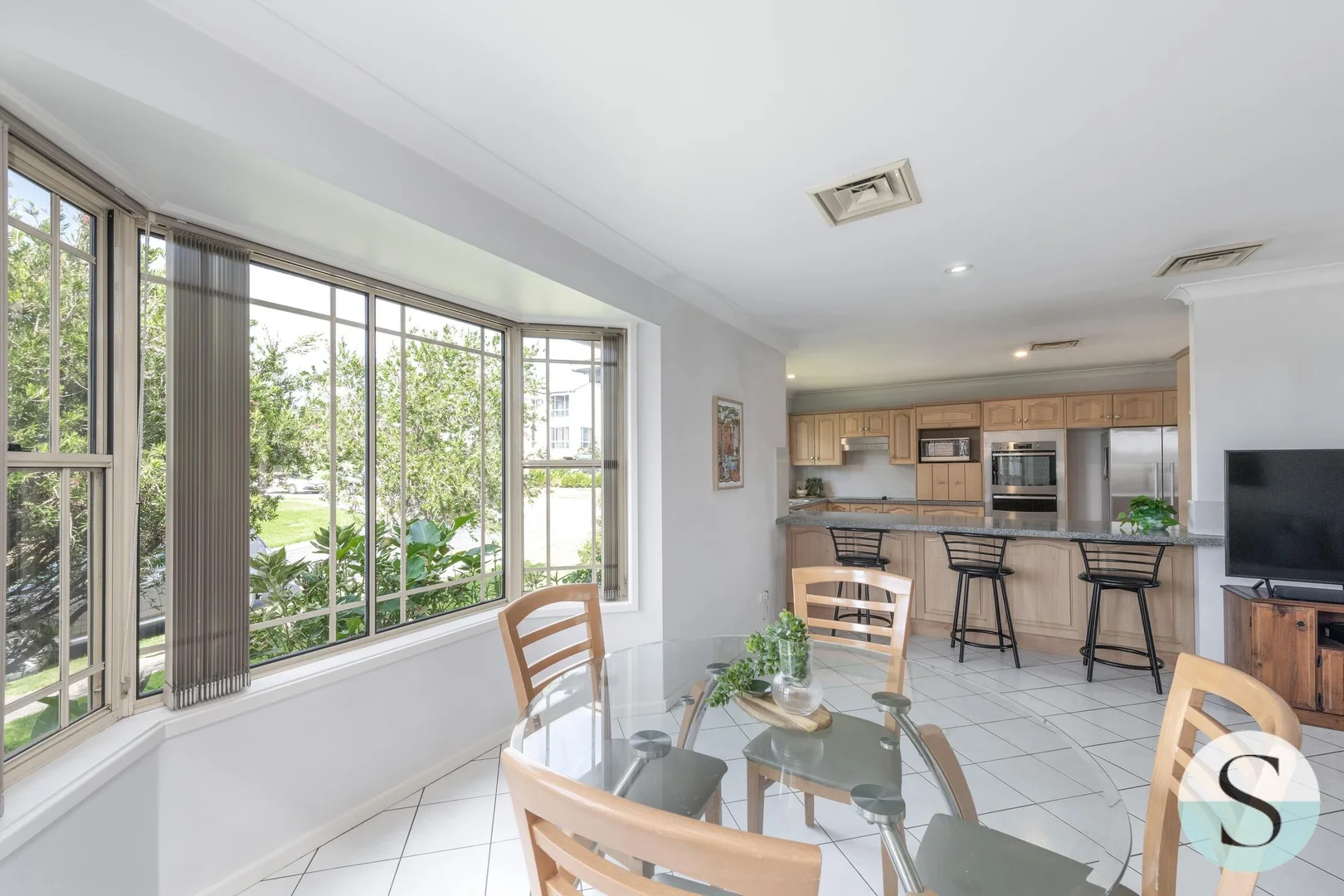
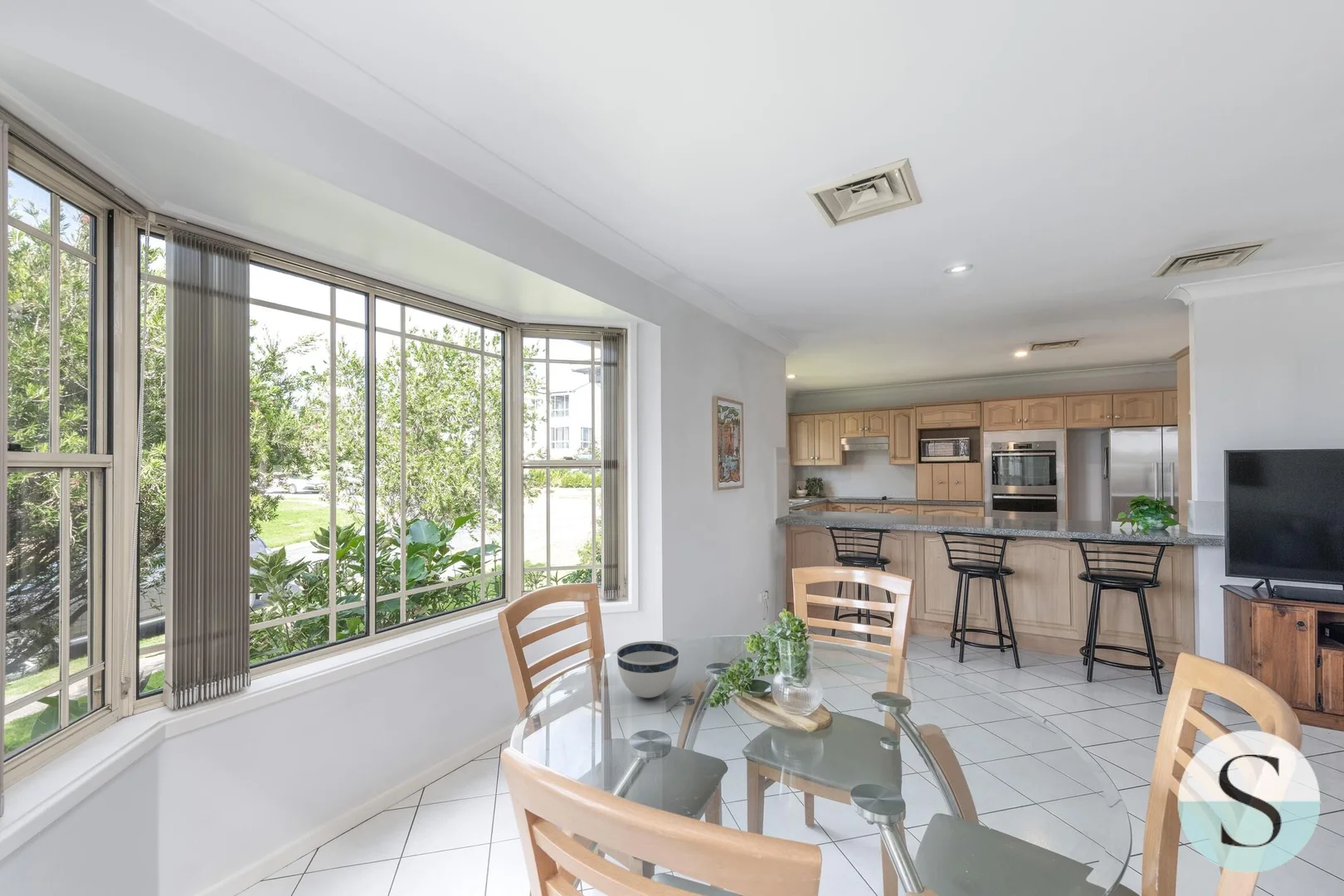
+ bowl [616,640,680,699]
